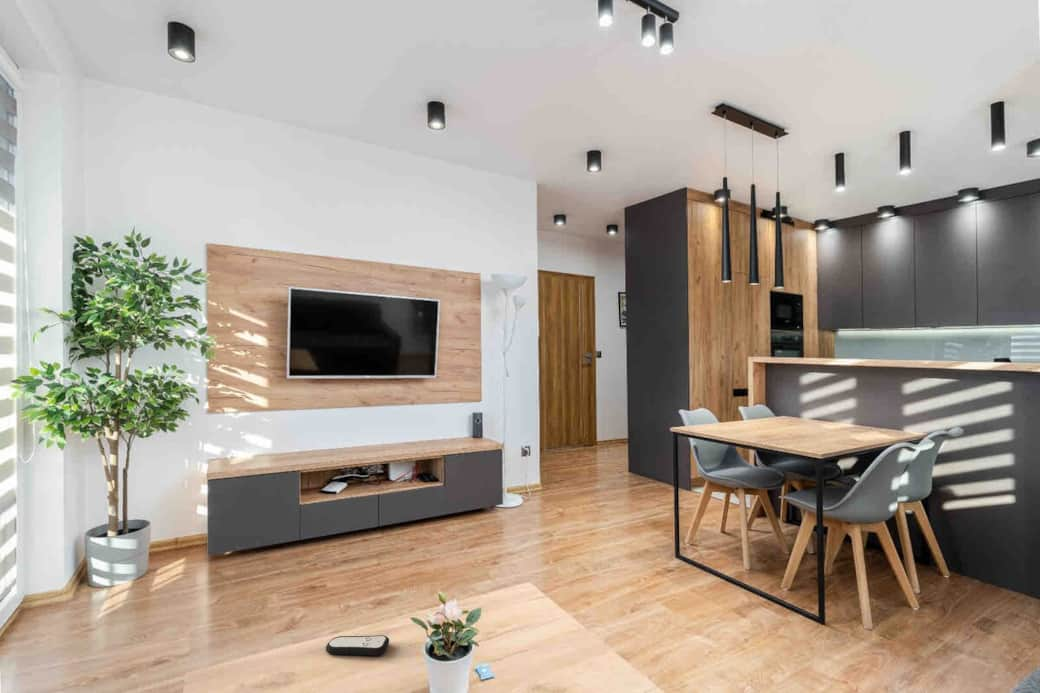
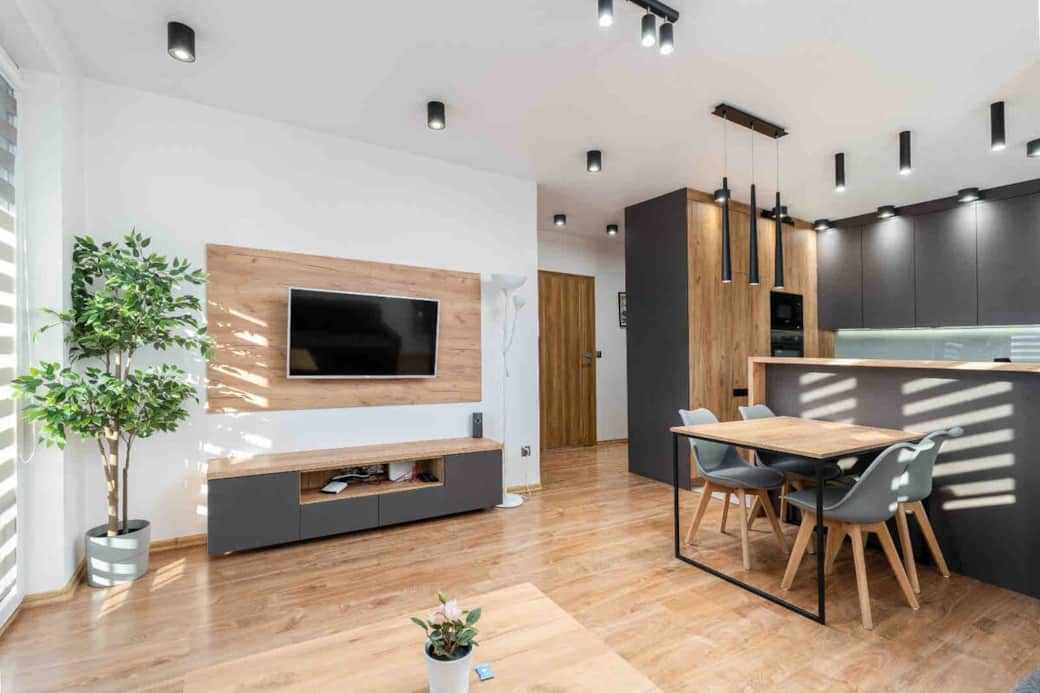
- remote control [325,634,390,657]
